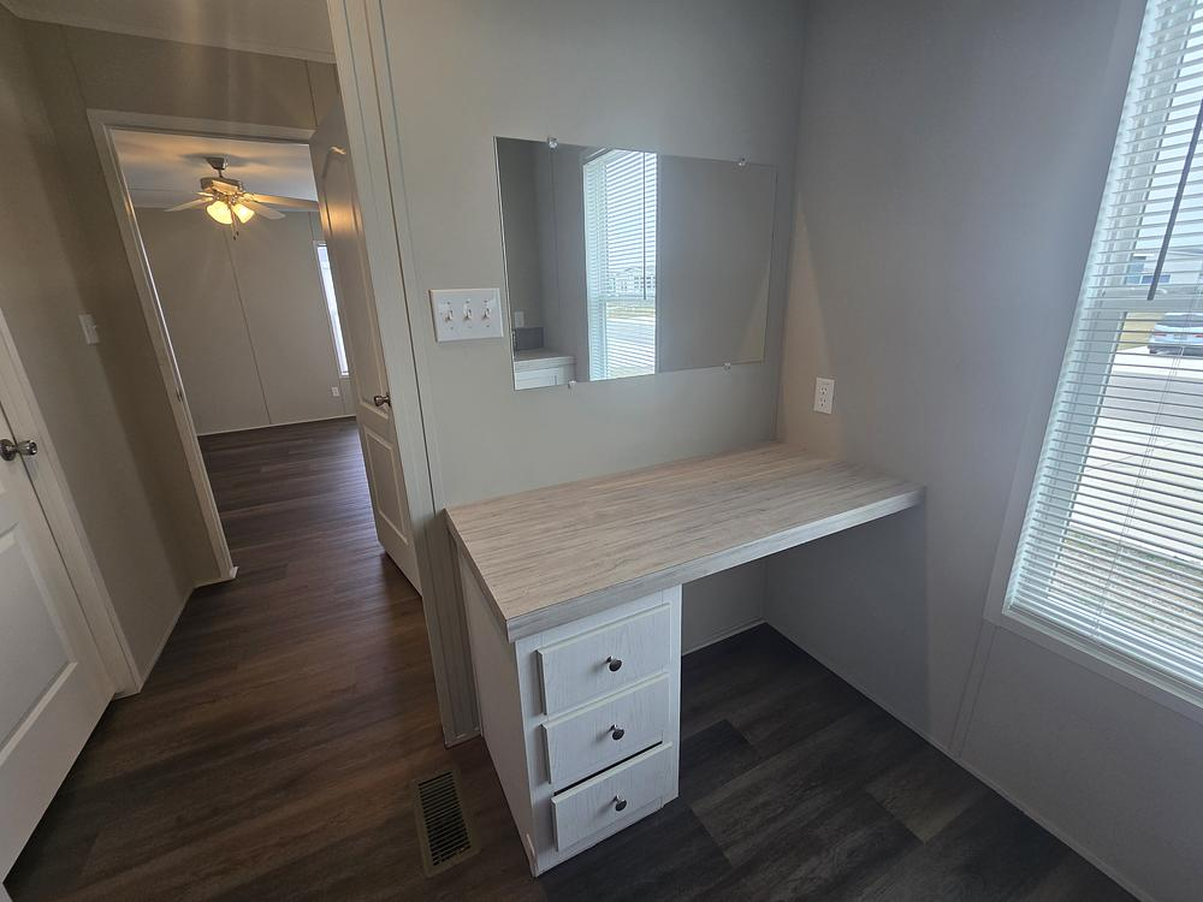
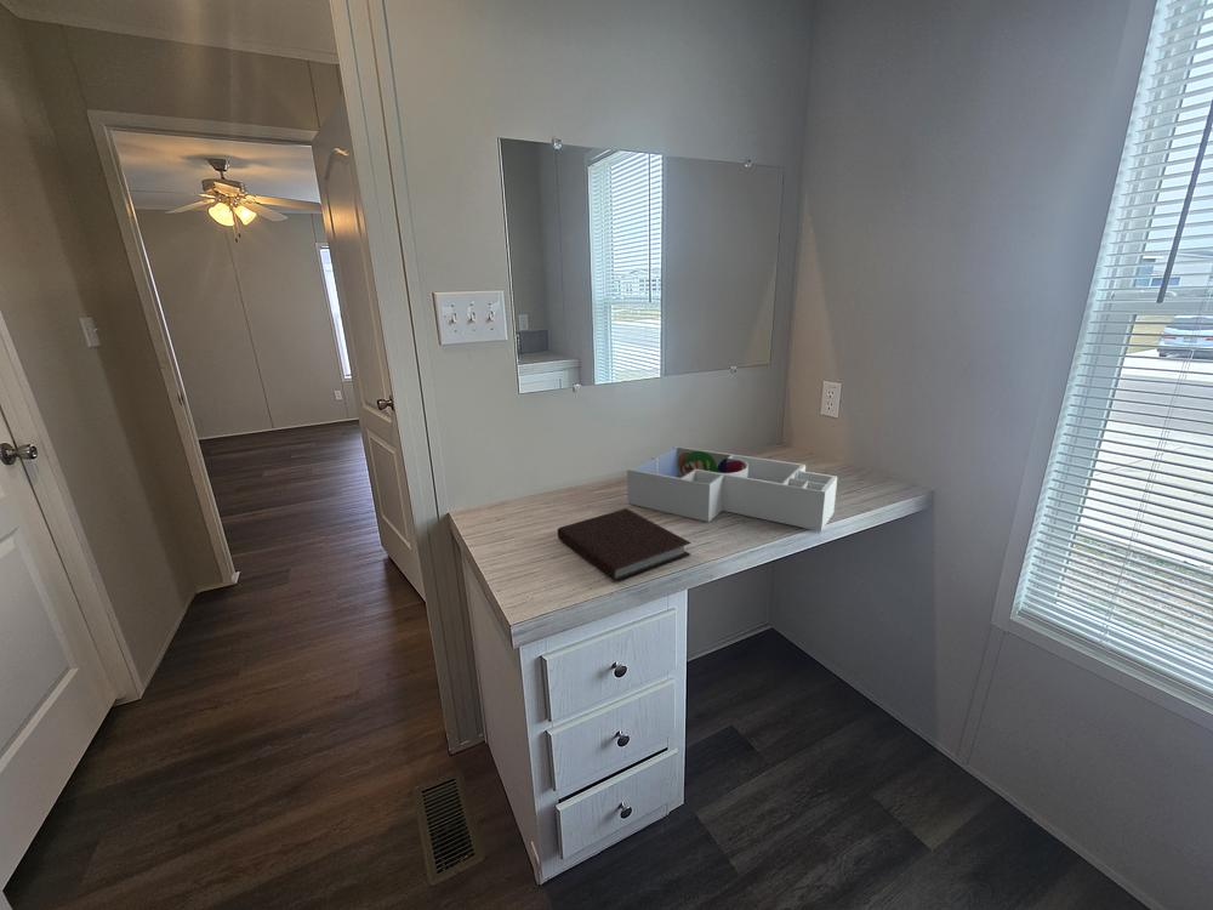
+ desk organizer [626,445,838,533]
+ notebook [557,507,693,584]
